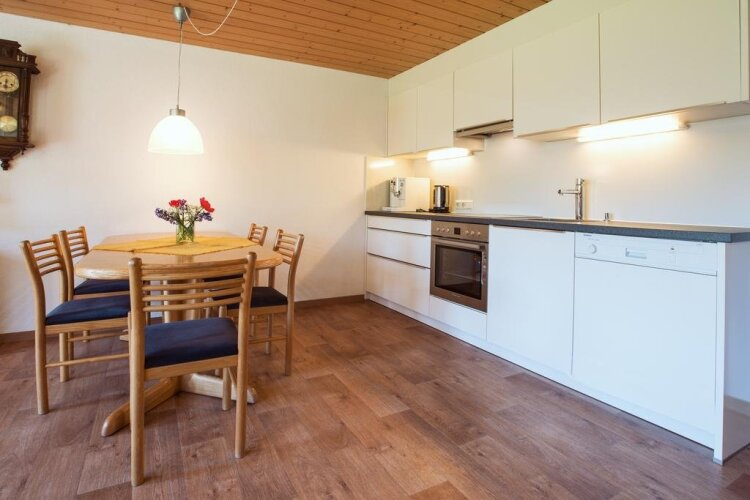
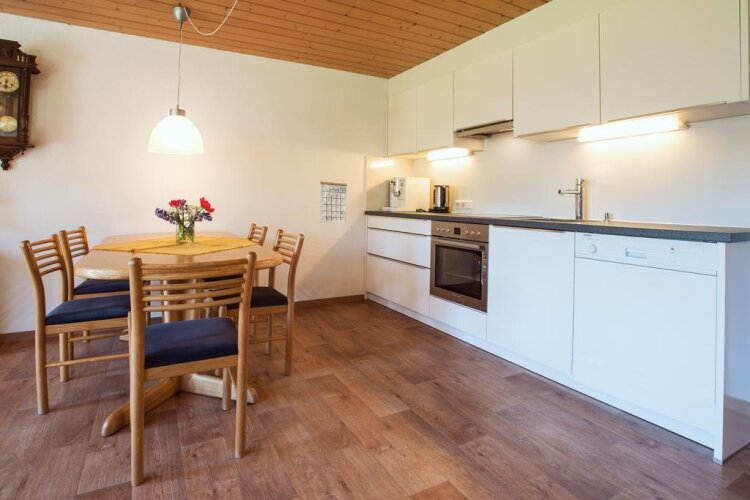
+ calendar [319,180,348,224]
